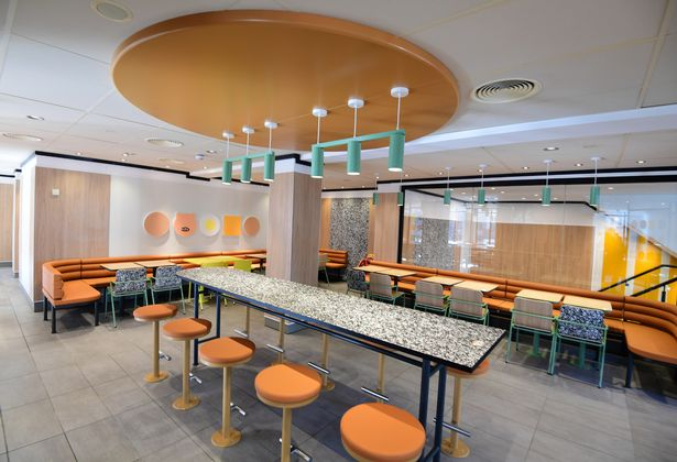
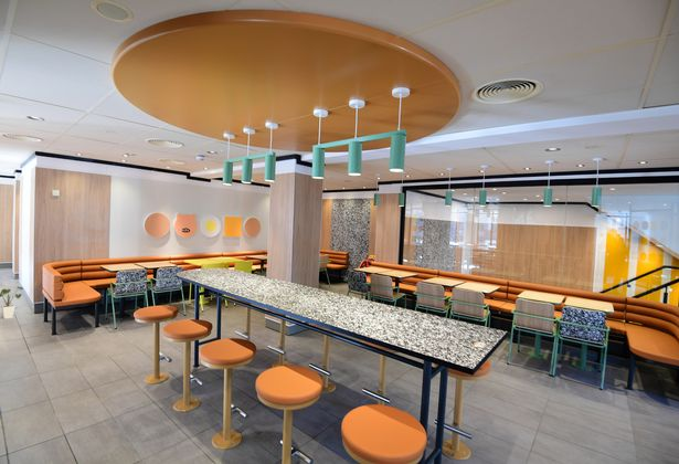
+ house plant [0,285,24,320]
